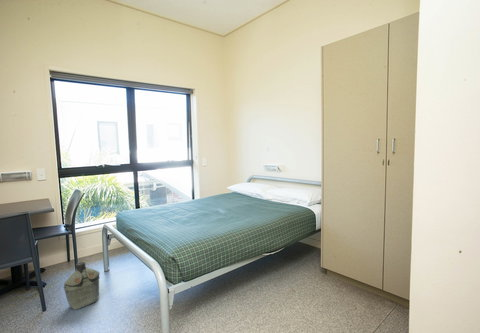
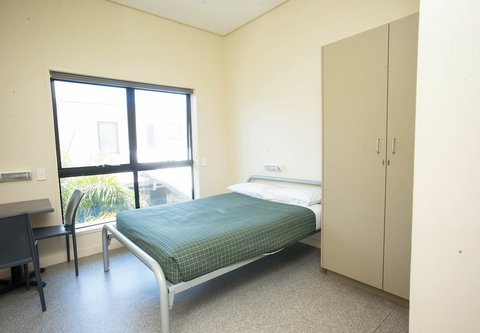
- military canteen [63,261,101,311]
